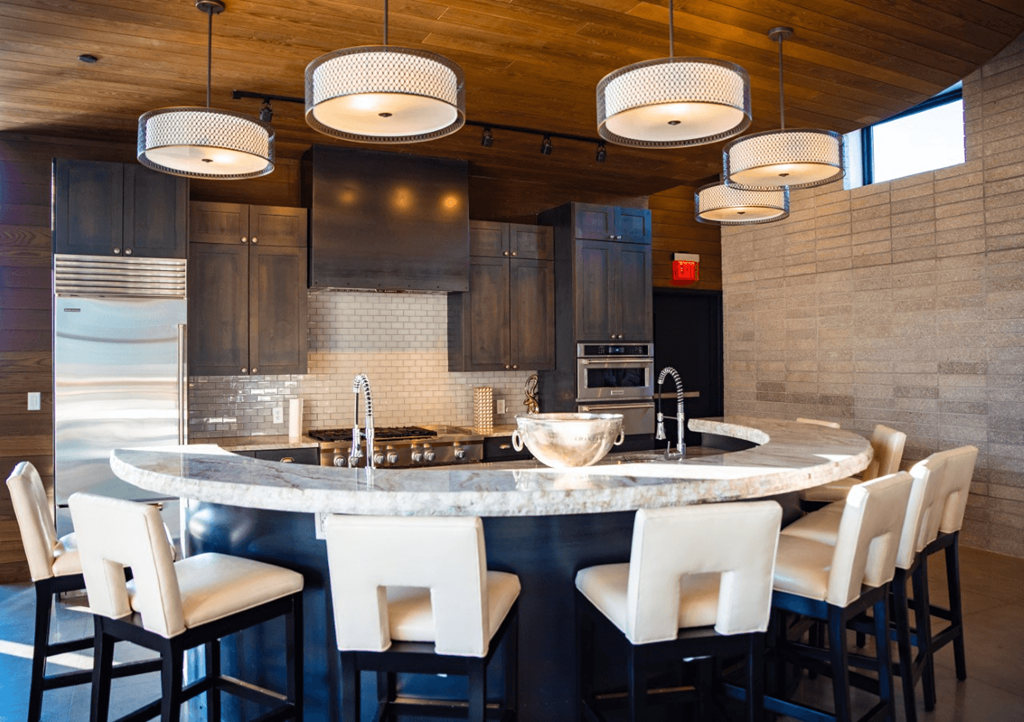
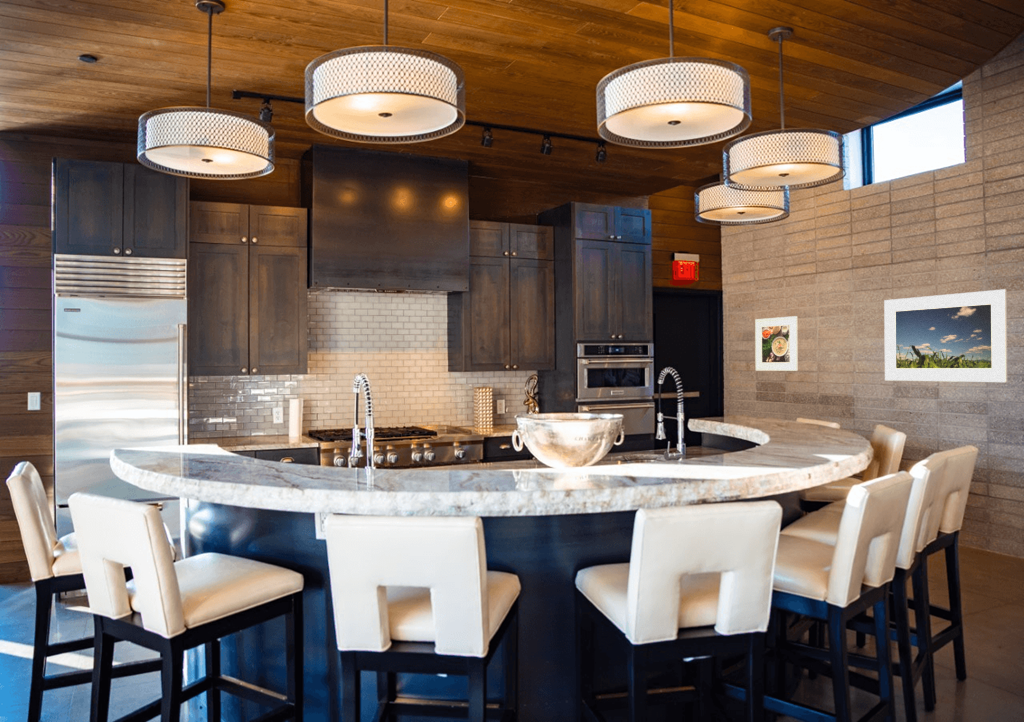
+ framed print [883,288,1008,383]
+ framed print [754,315,799,372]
